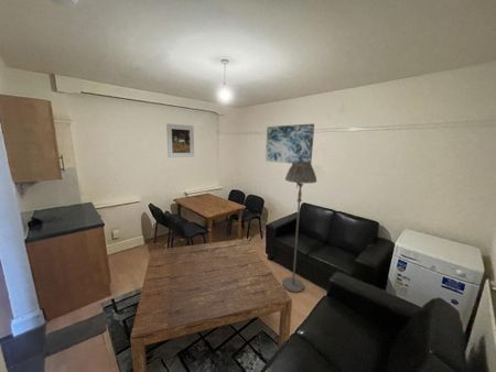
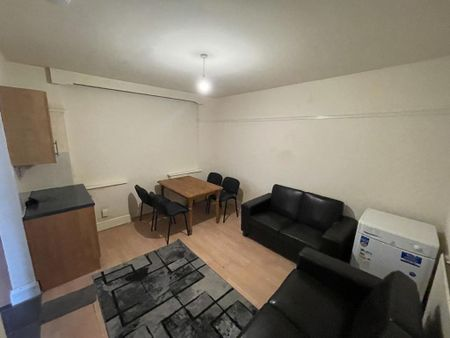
- wall art [265,123,315,165]
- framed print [165,122,195,158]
- floor lamp [281,161,317,294]
- coffee table [129,238,293,372]
